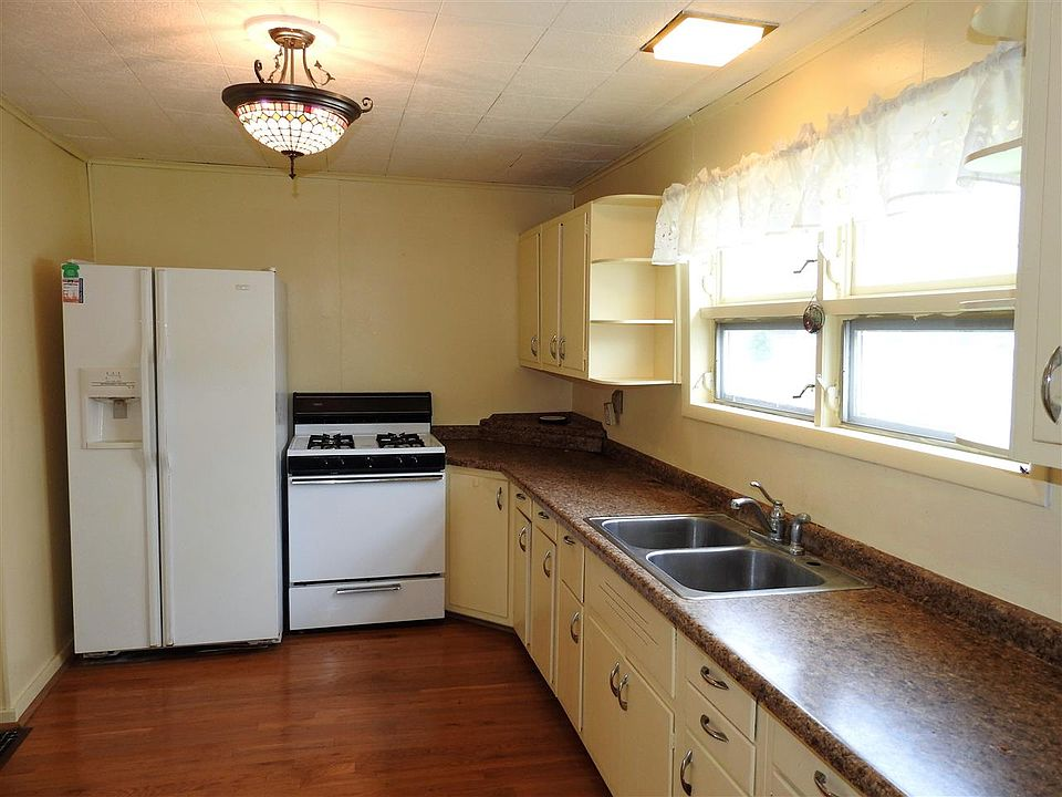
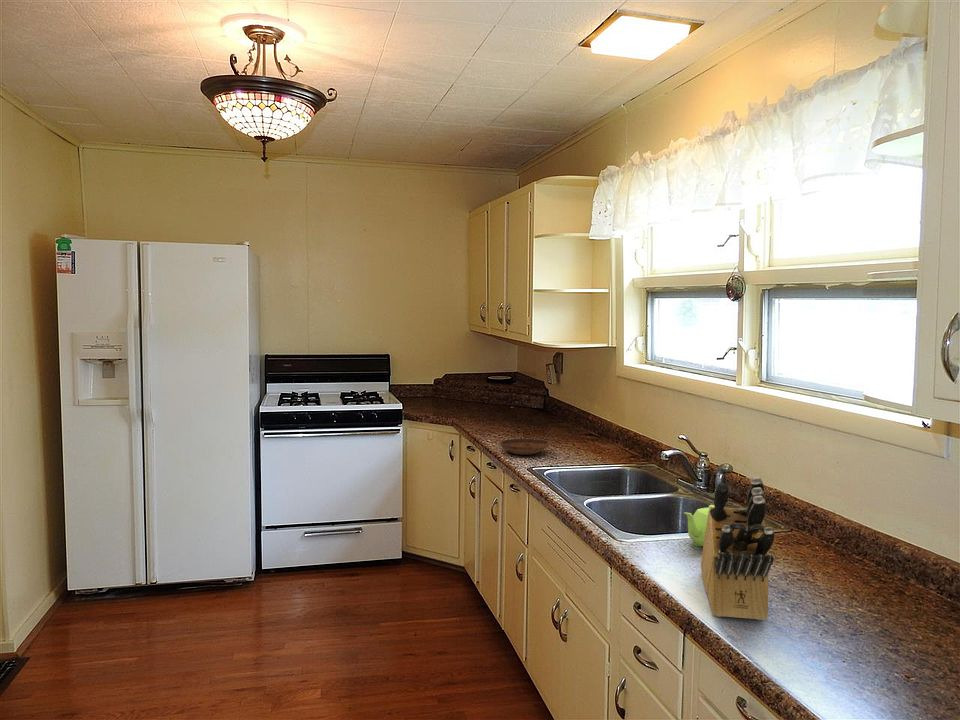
+ teapot [683,504,714,548]
+ knife block [700,476,776,621]
+ bowl [498,438,551,456]
